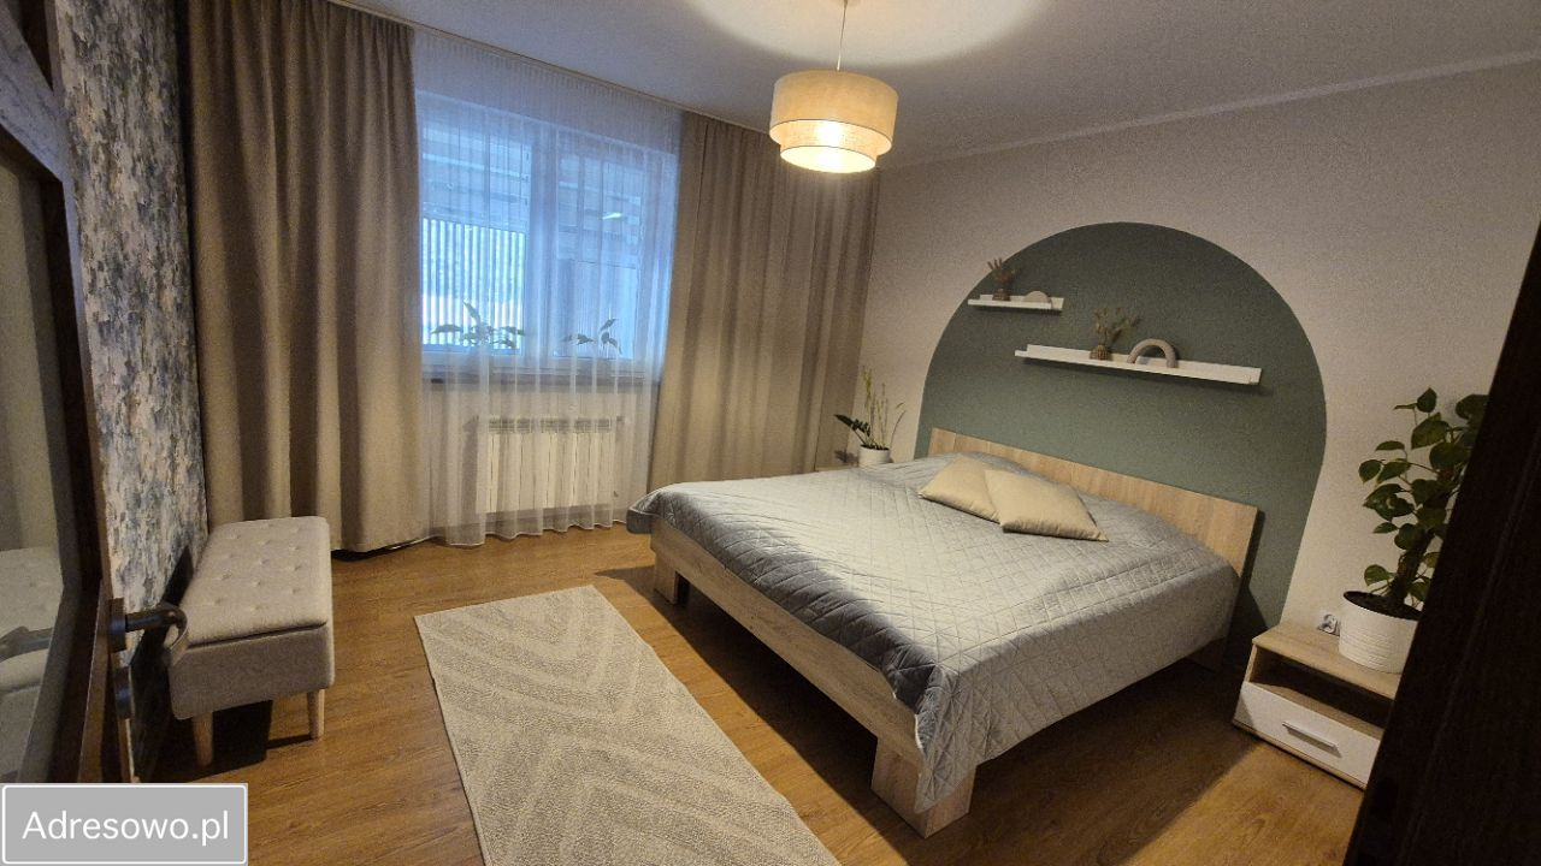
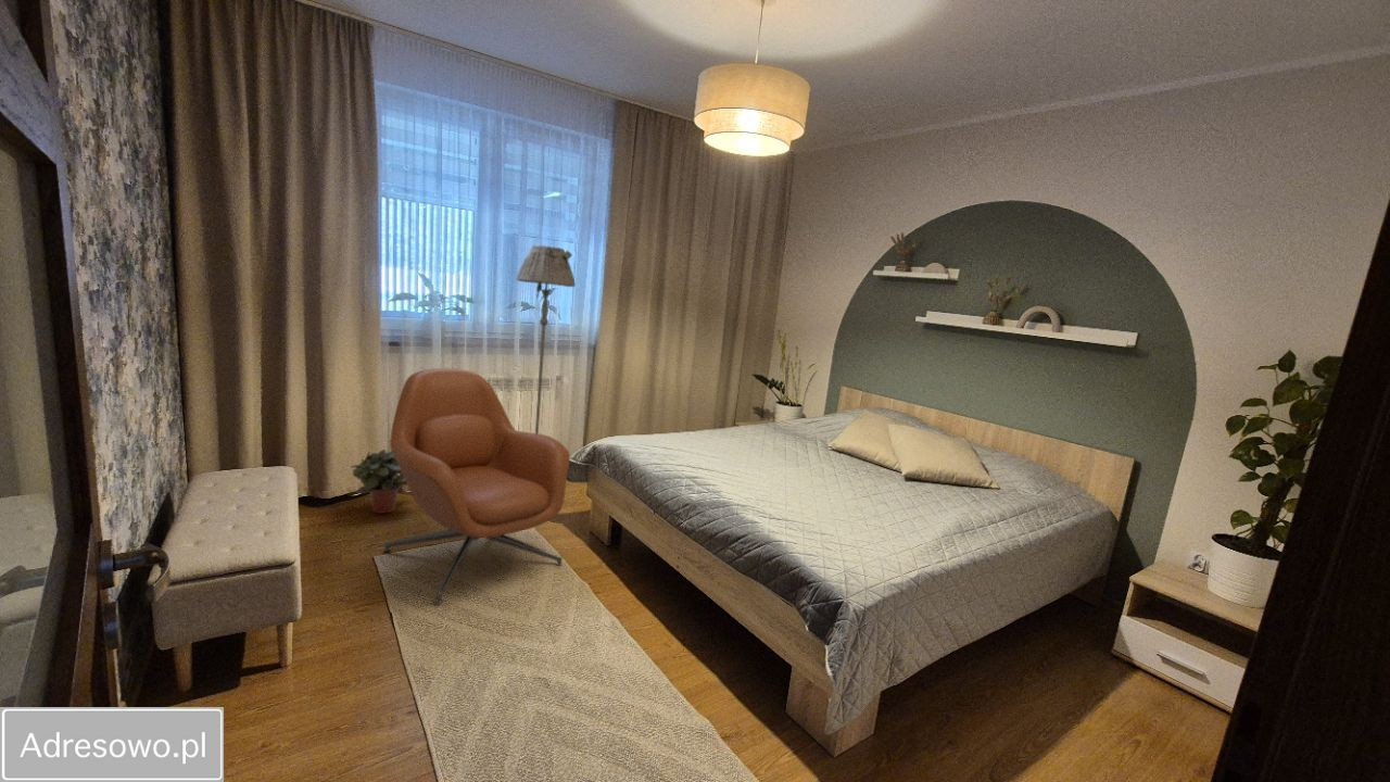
+ floor lamp [516,244,577,434]
+ potted plant [350,449,407,515]
+ armchair [383,367,571,604]
